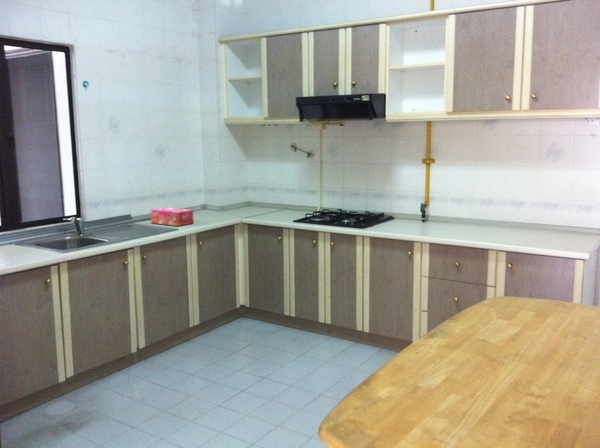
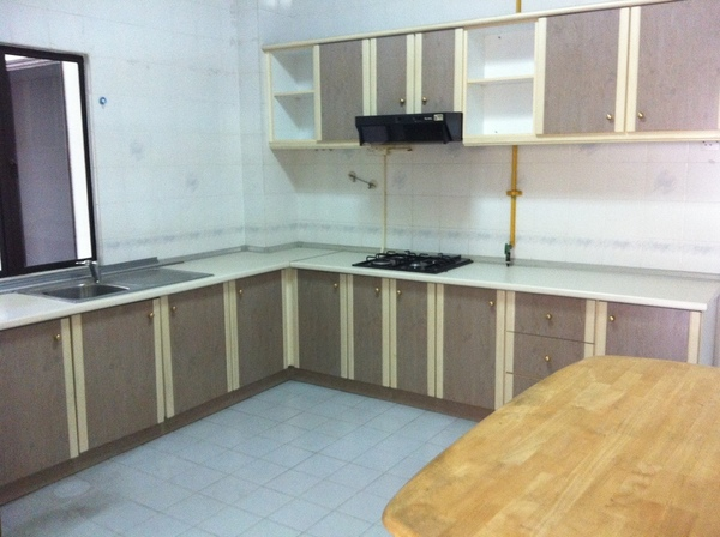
- tissue box [150,207,195,227]
